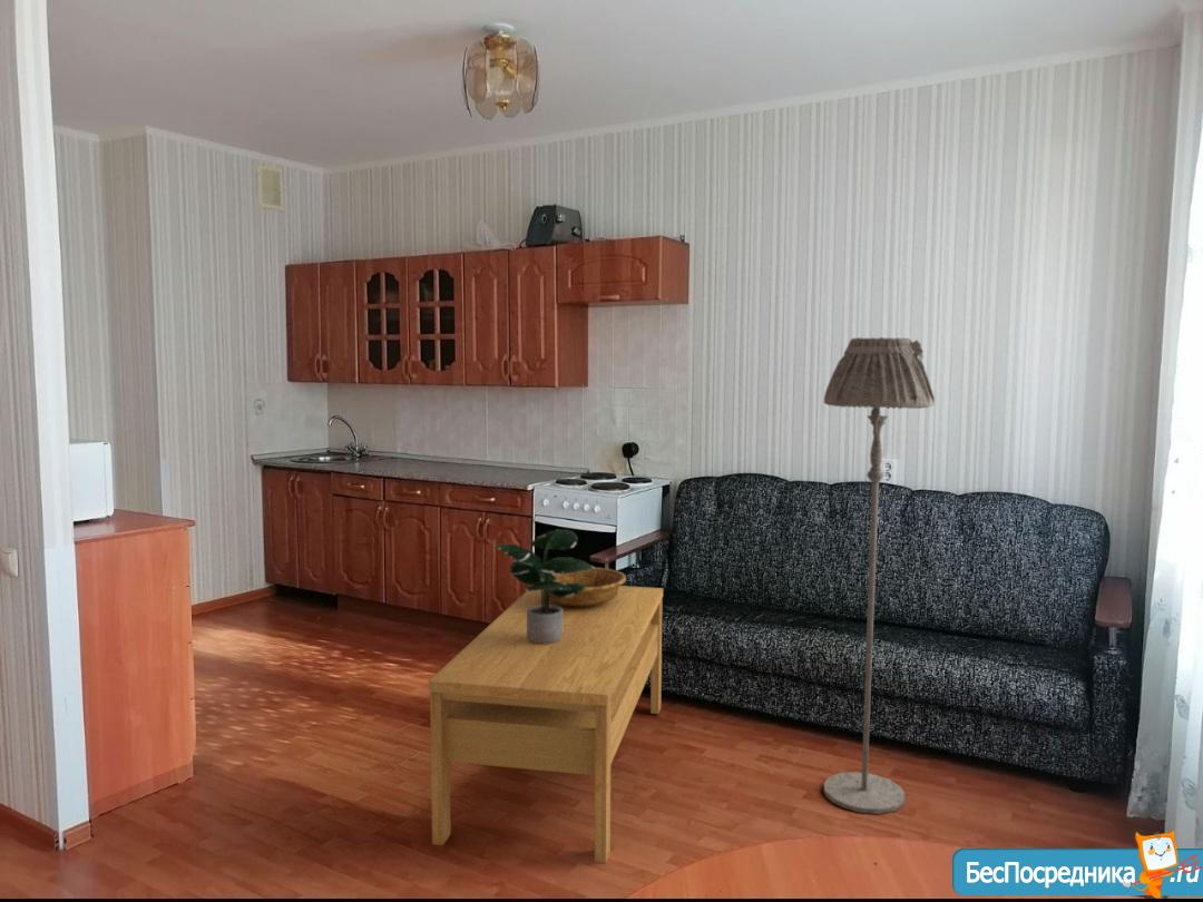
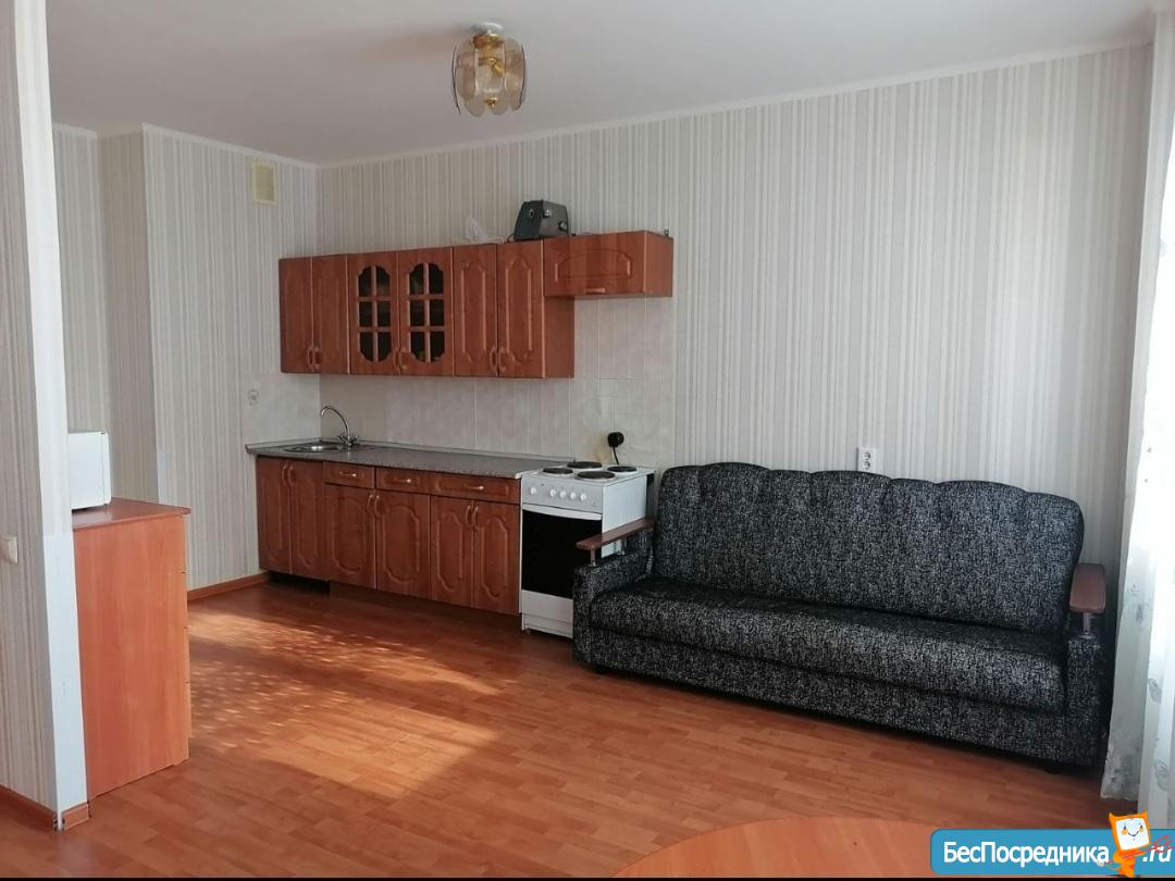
- ceramic bowl [541,567,627,607]
- floor lamp [822,336,936,815]
- potted plant [495,529,596,644]
- coffee table [428,585,664,864]
